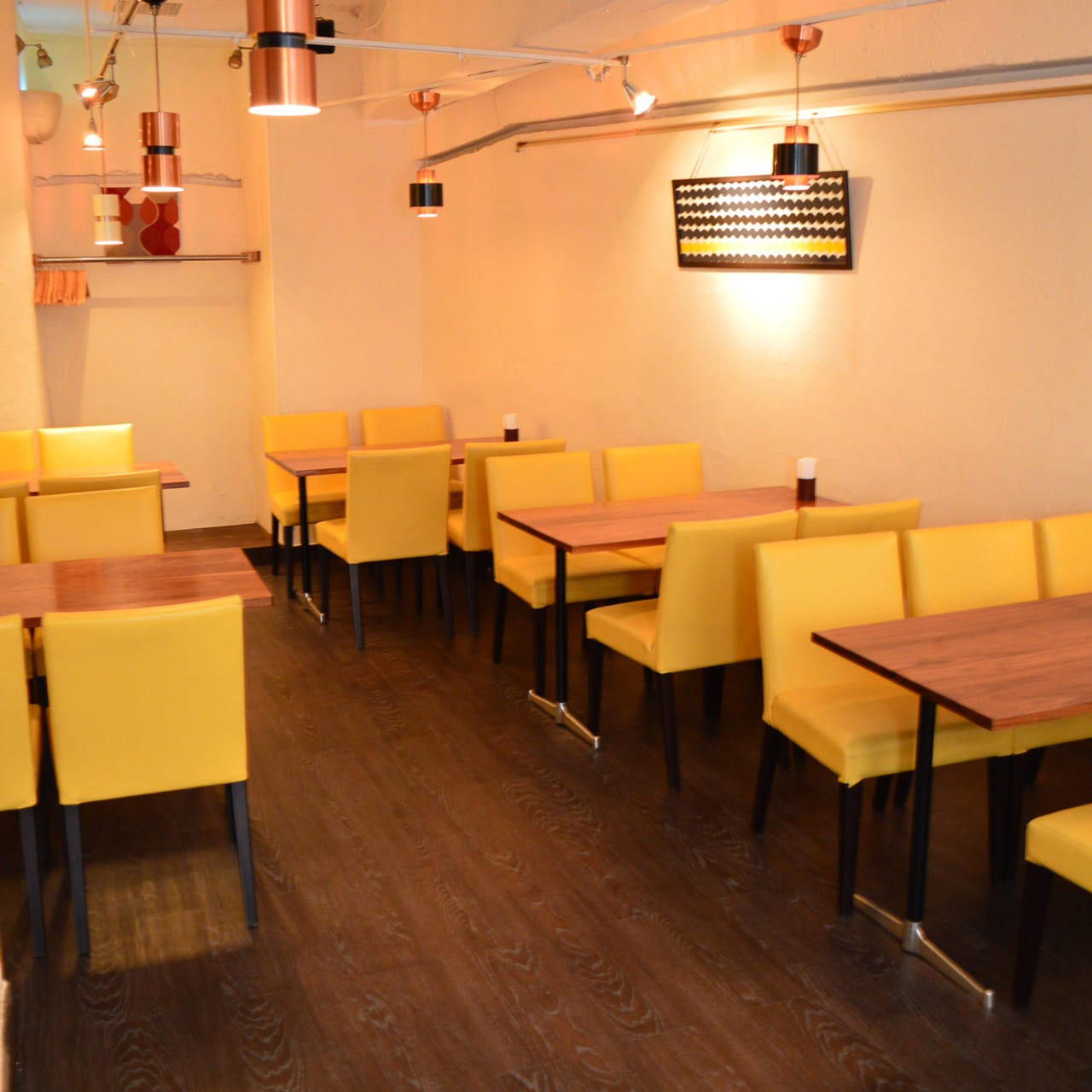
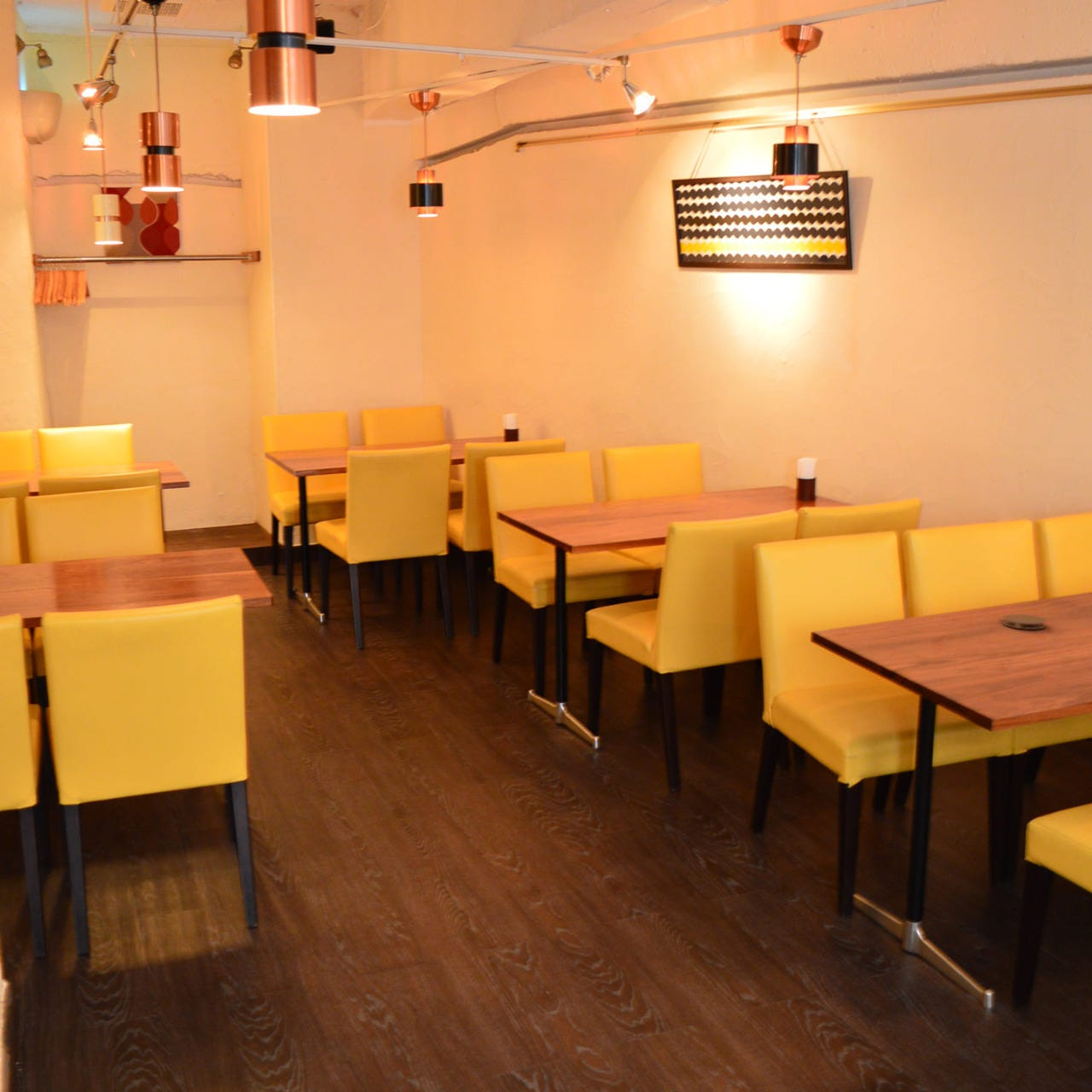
+ coaster [1002,613,1048,630]
